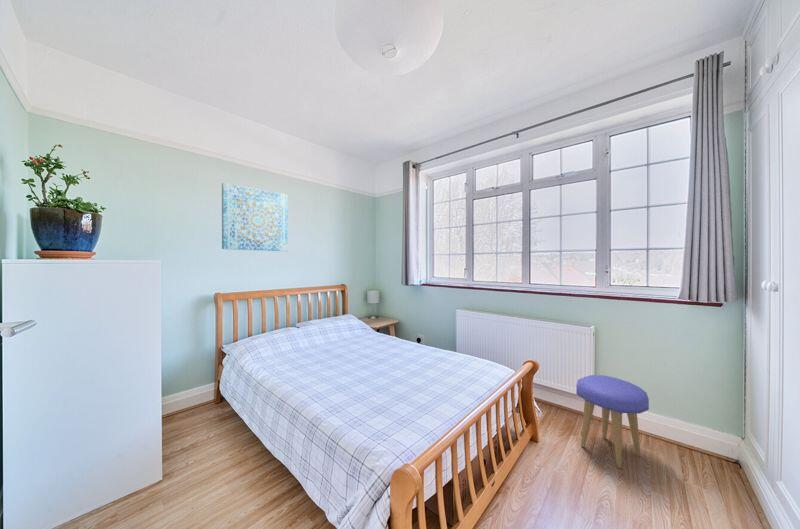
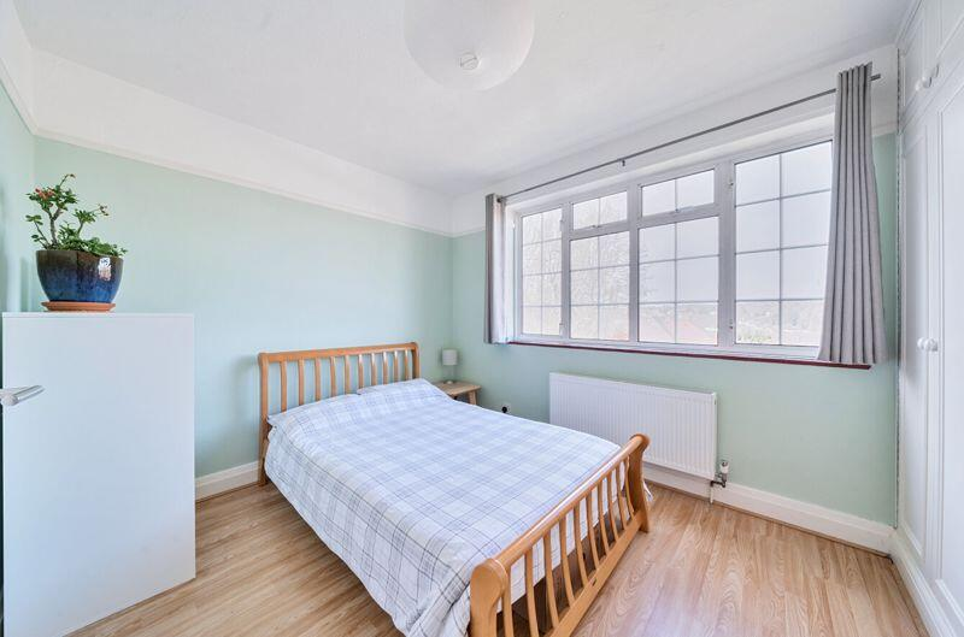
- wall art [221,182,289,252]
- stool [575,374,650,469]
